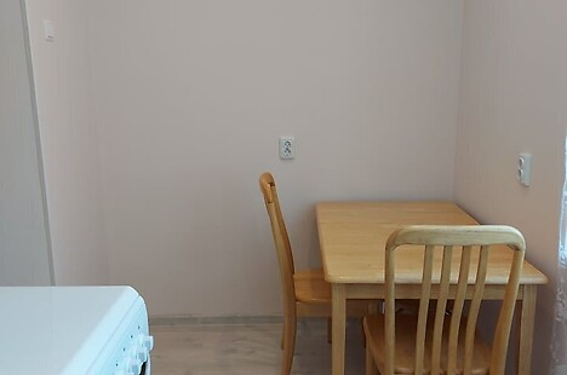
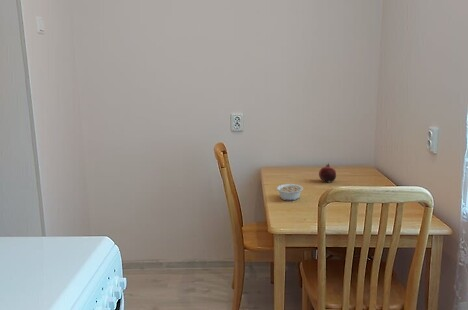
+ legume [276,183,304,202]
+ fruit [318,162,337,183]
